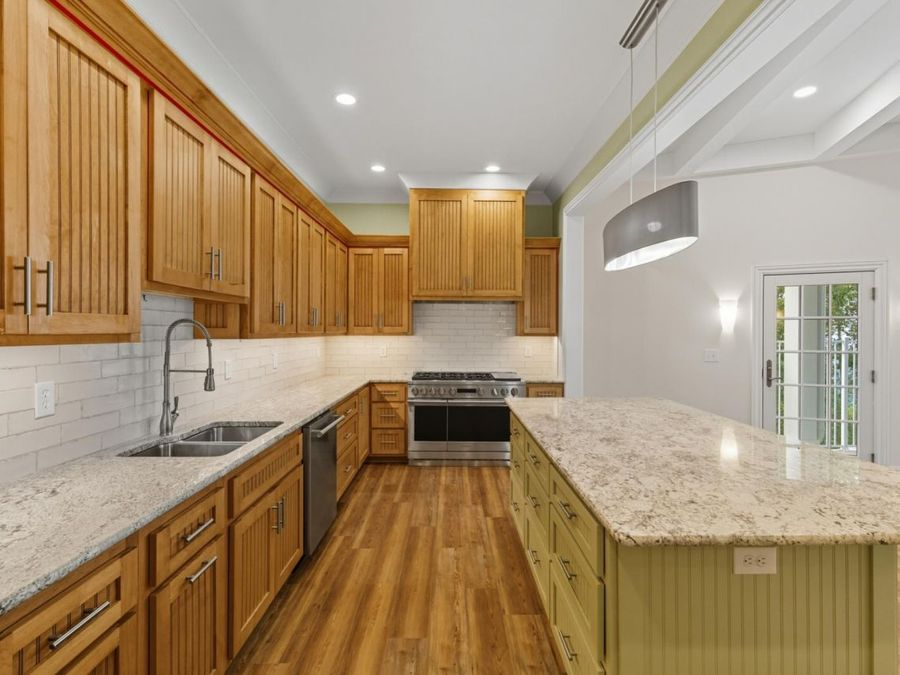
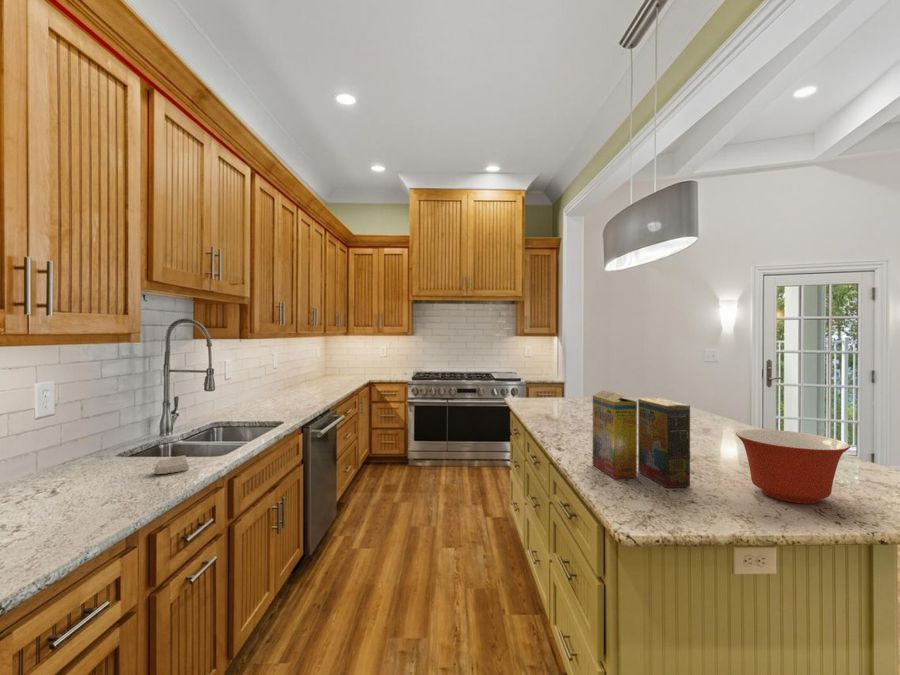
+ soap bar [153,454,190,475]
+ cereal box [592,389,691,489]
+ mixing bowl [735,428,851,505]
